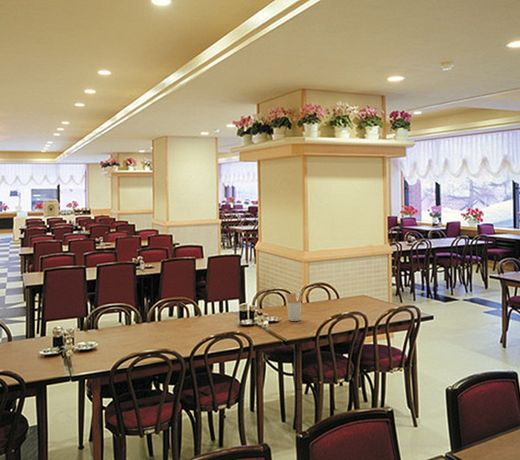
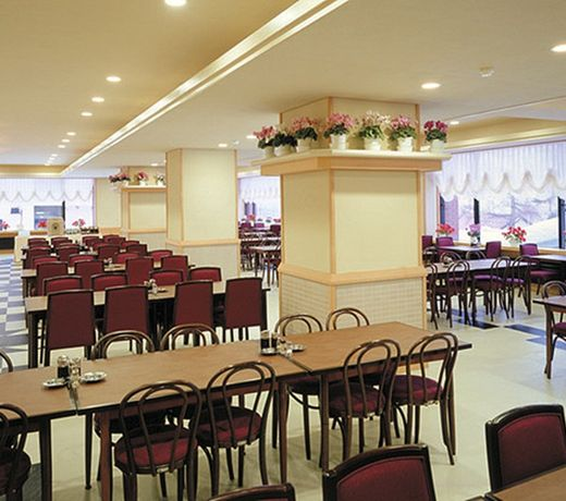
- utensil holder [285,292,304,322]
